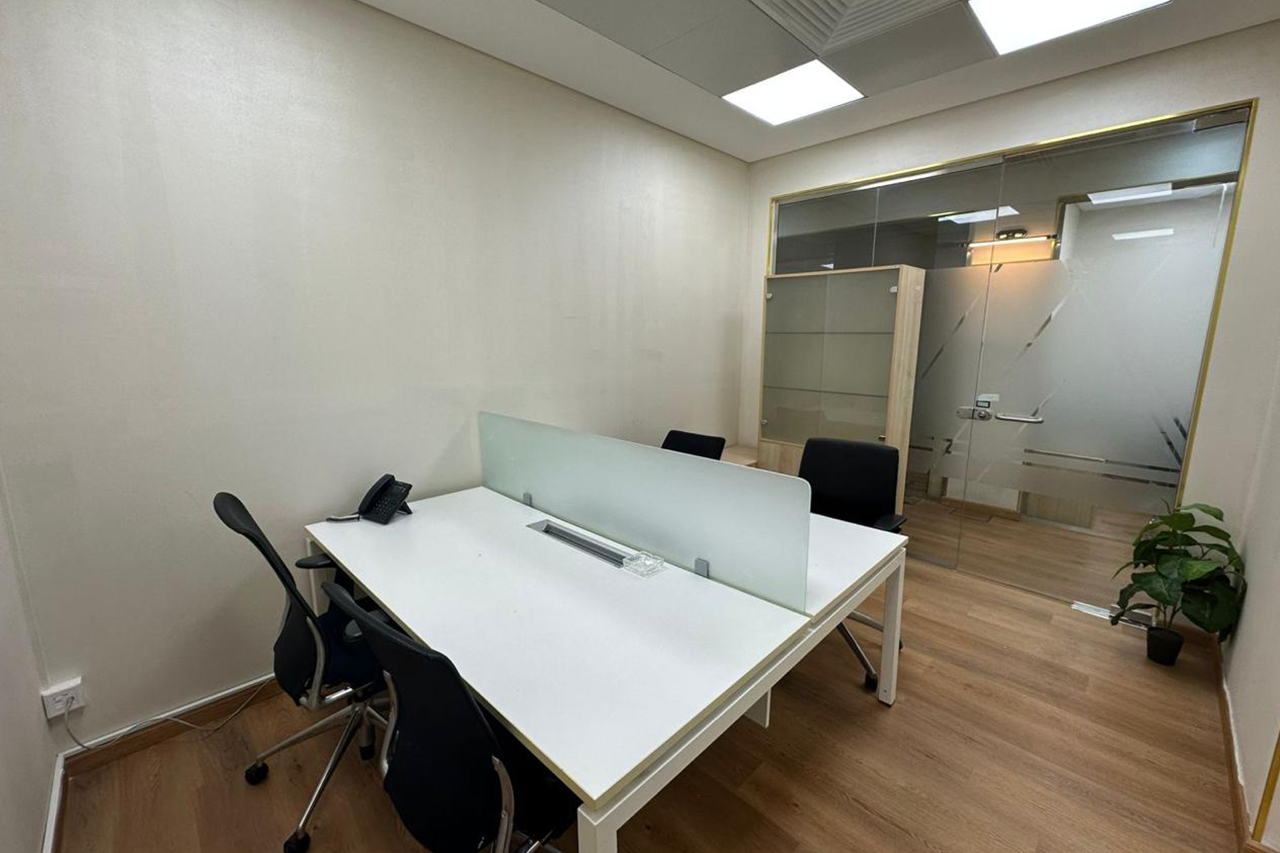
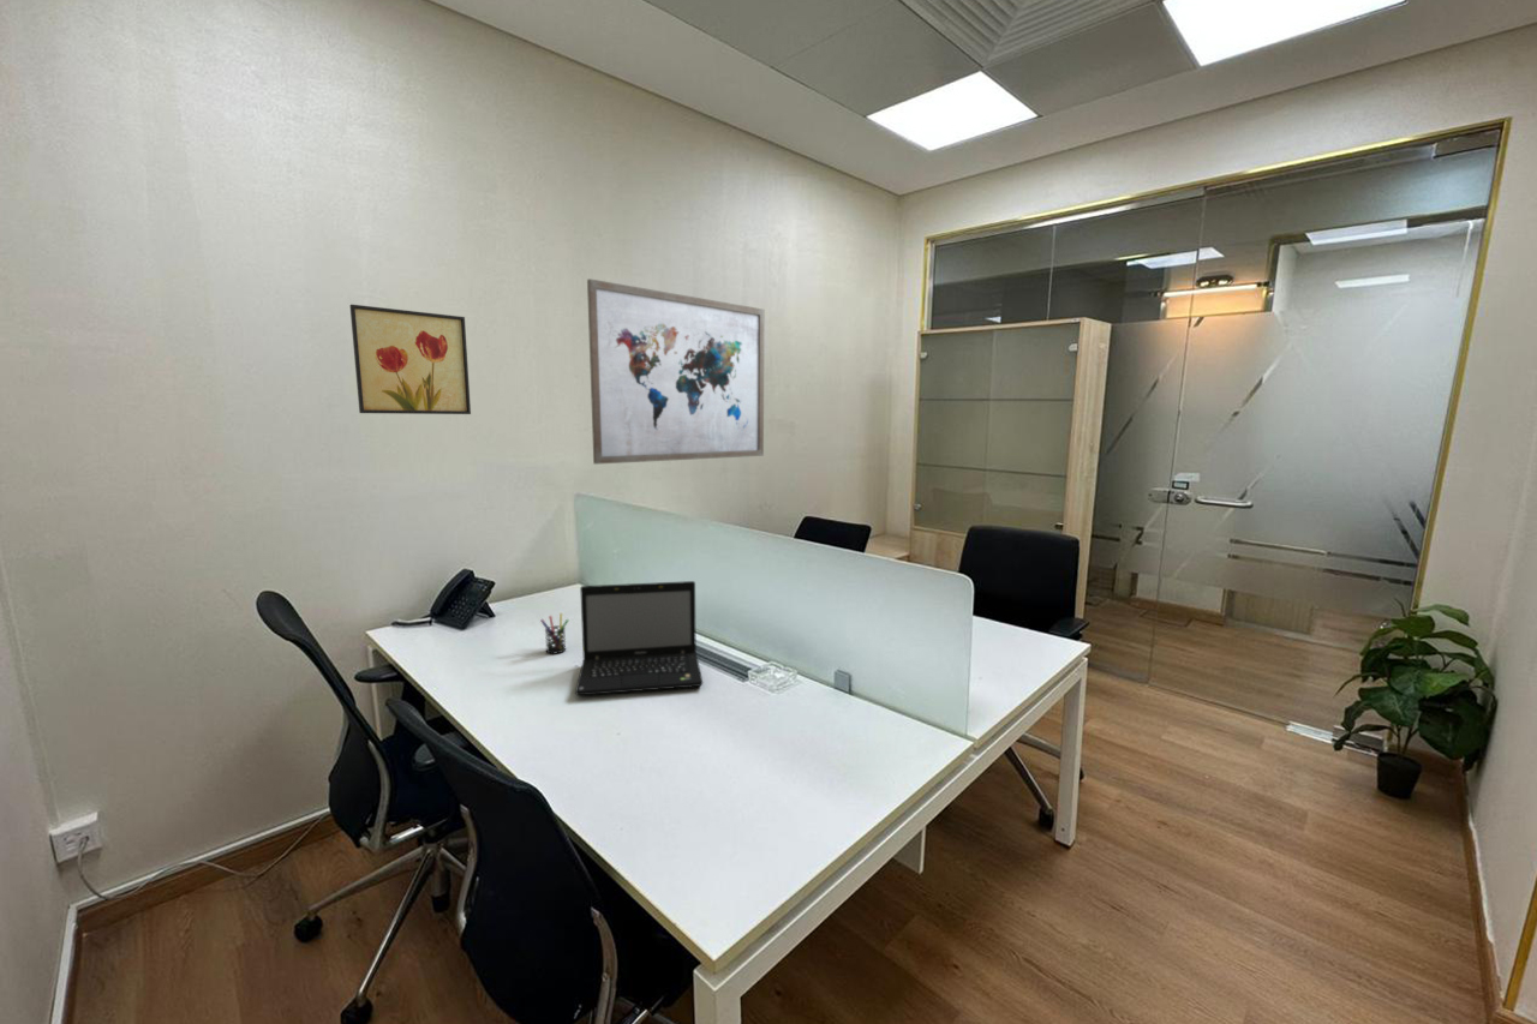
+ wall art [586,277,765,466]
+ laptop [574,580,704,696]
+ wall art [348,304,472,415]
+ pen holder [539,612,570,655]
